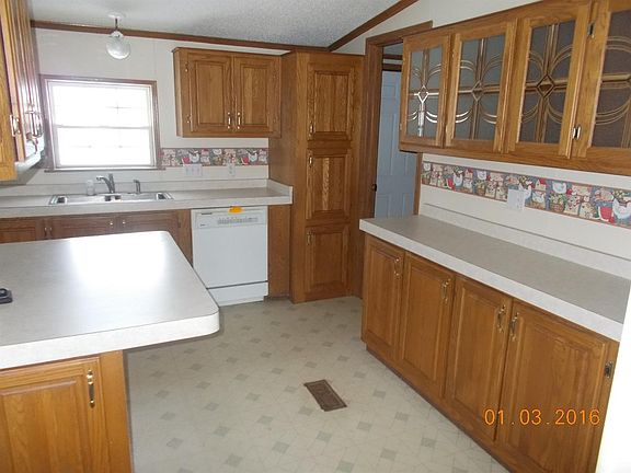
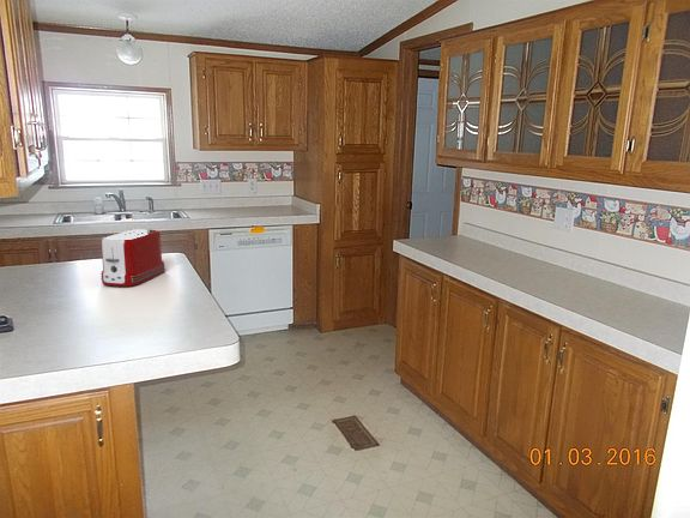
+ toaster [99,228,167,288]
